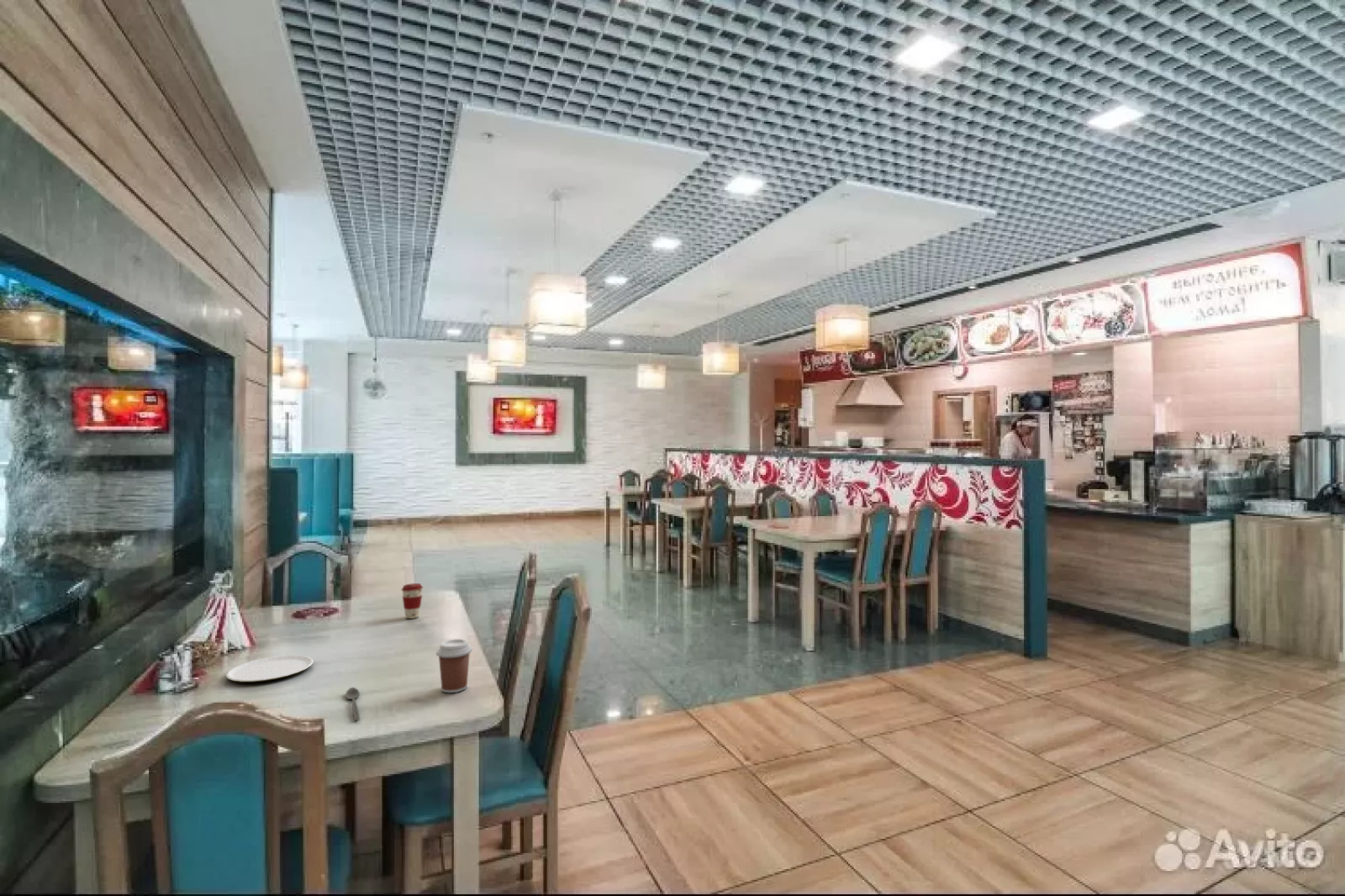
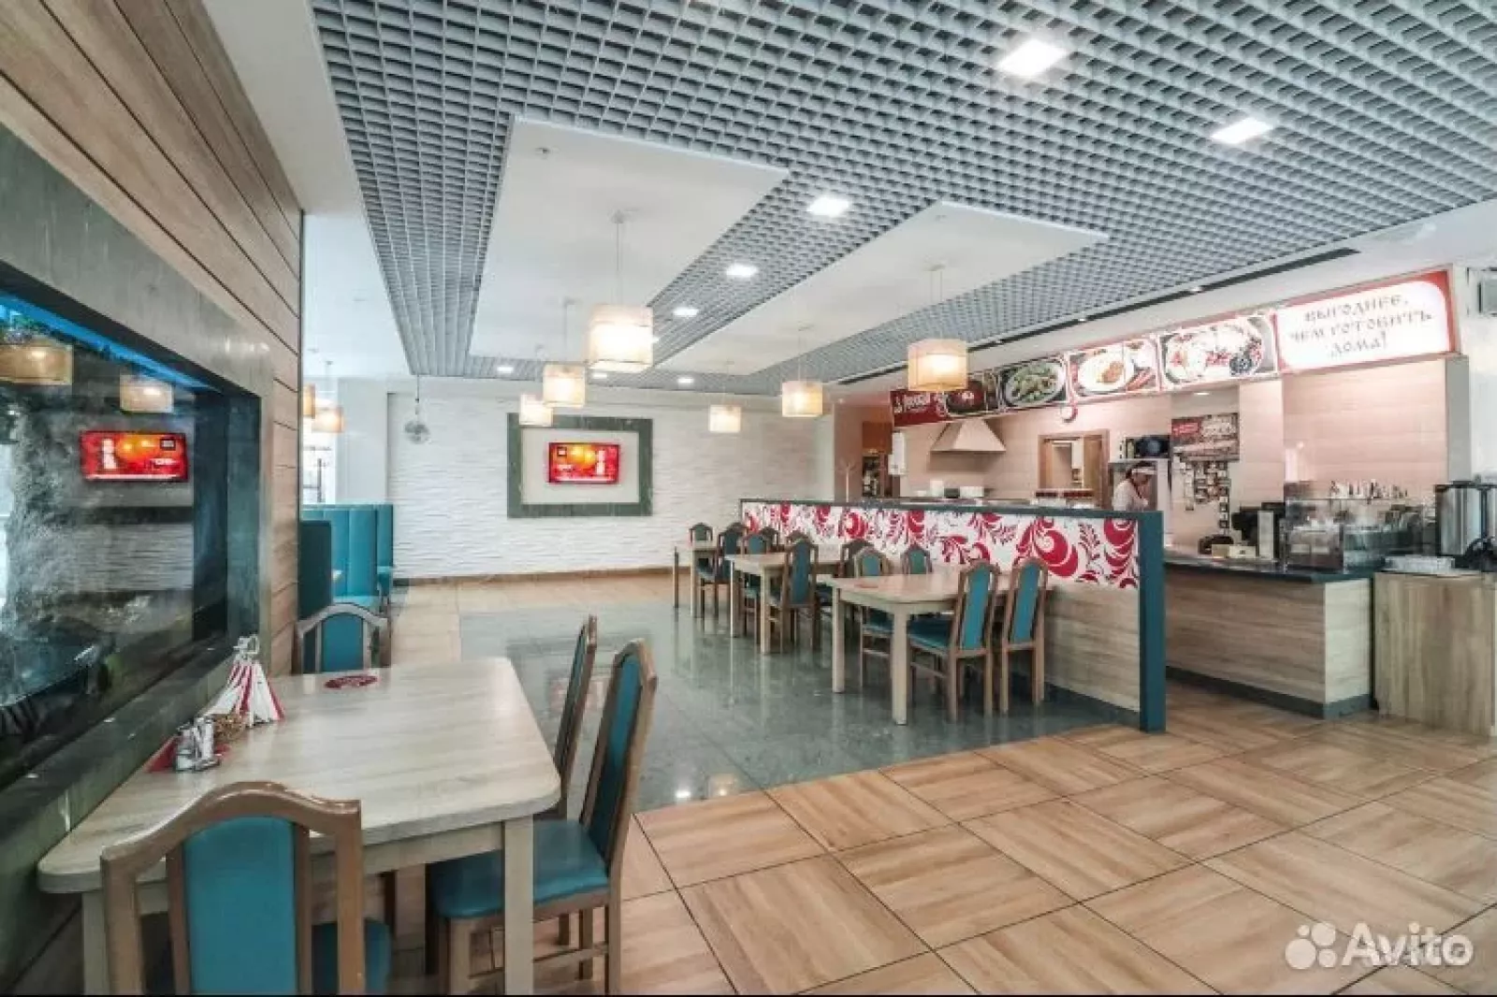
- plate [225,655,314,683]
- coffee cup [401,582,424,619]
- coffee cup [435,638,473,693]
- spoon [345,687,361,721]
